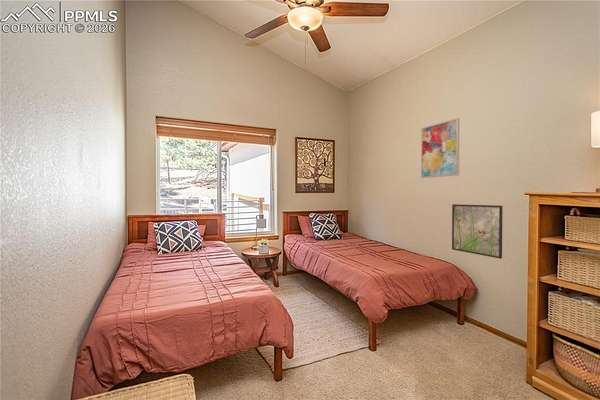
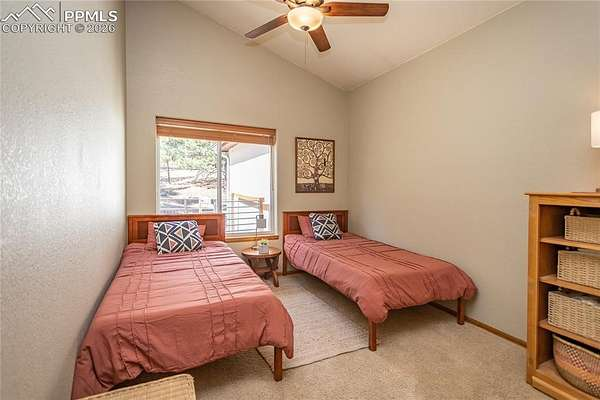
- wall art [420,117,460,179]
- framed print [451,203,503,260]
